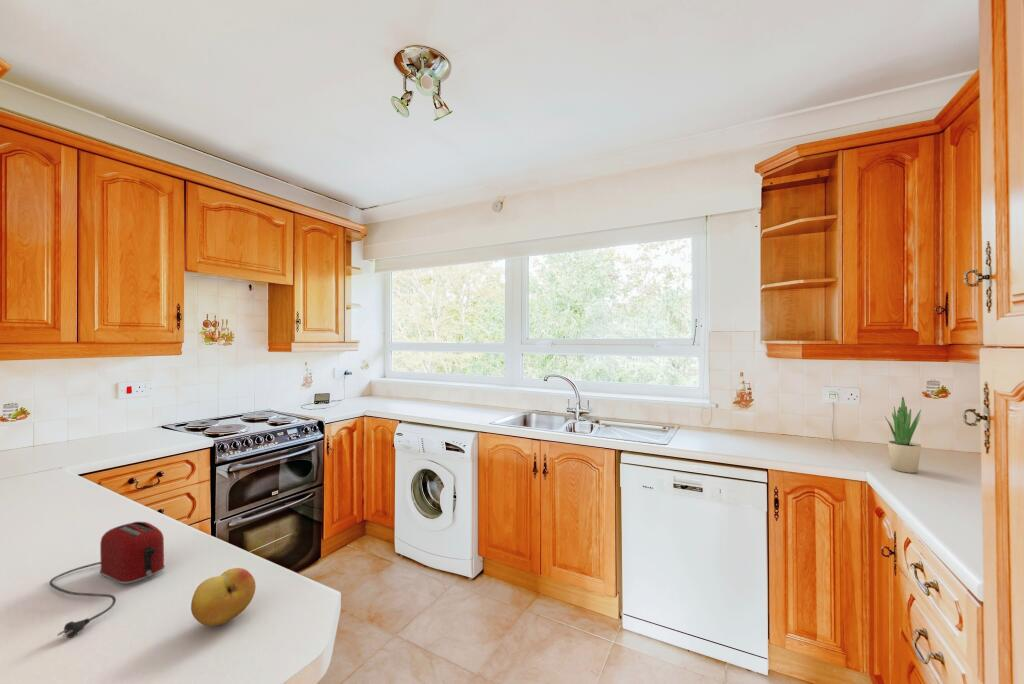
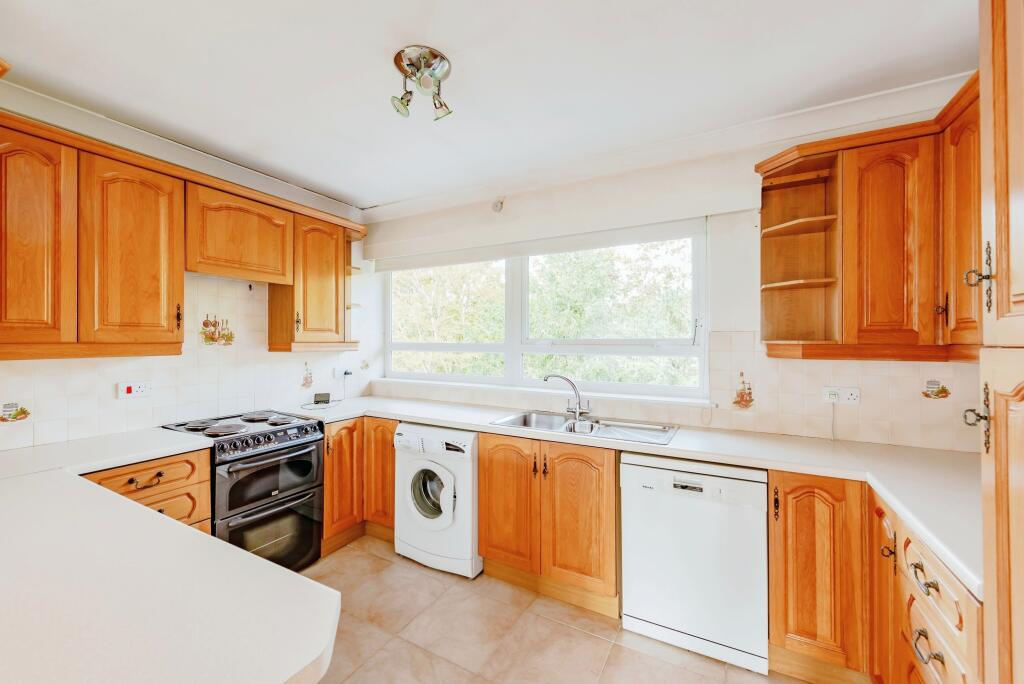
- toaster [48,521,166,639]
- fruit [190,567,257,627]
- potted plant [884,396,922,474]
